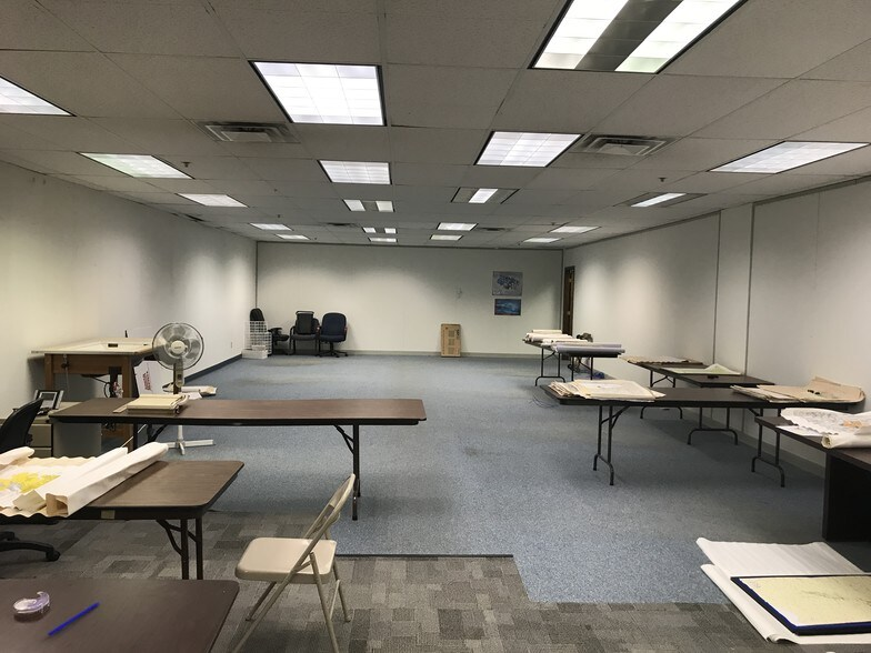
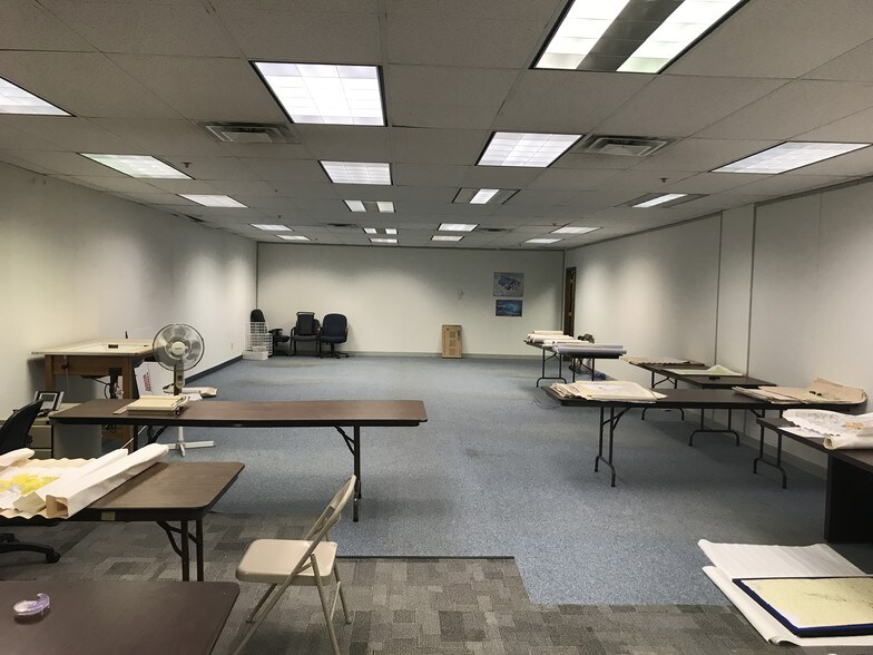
- pen [47,601,101,636]
